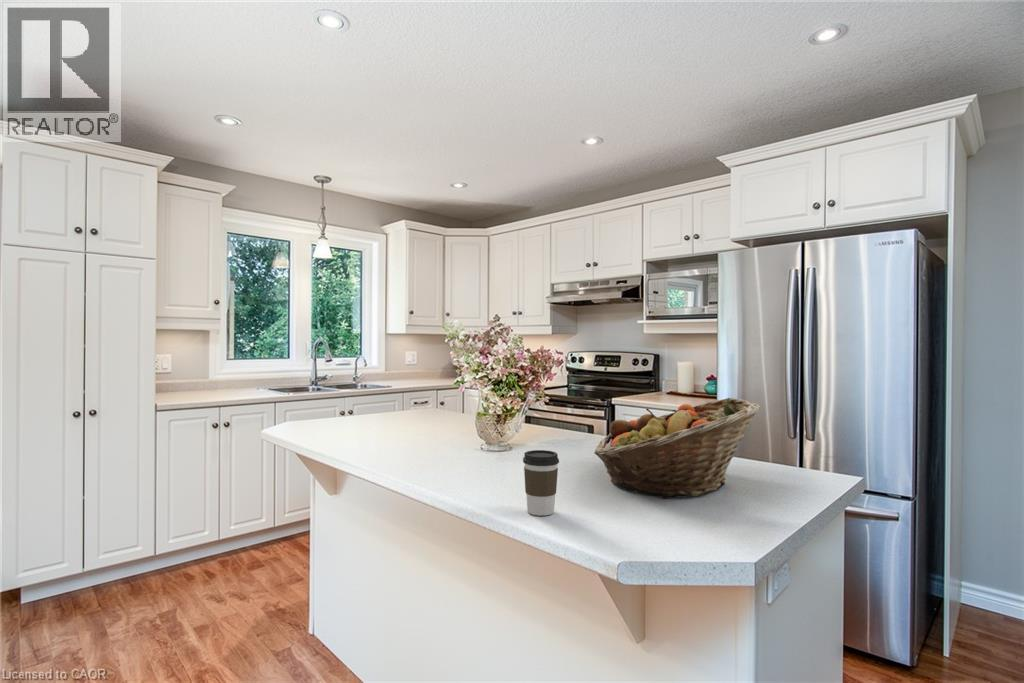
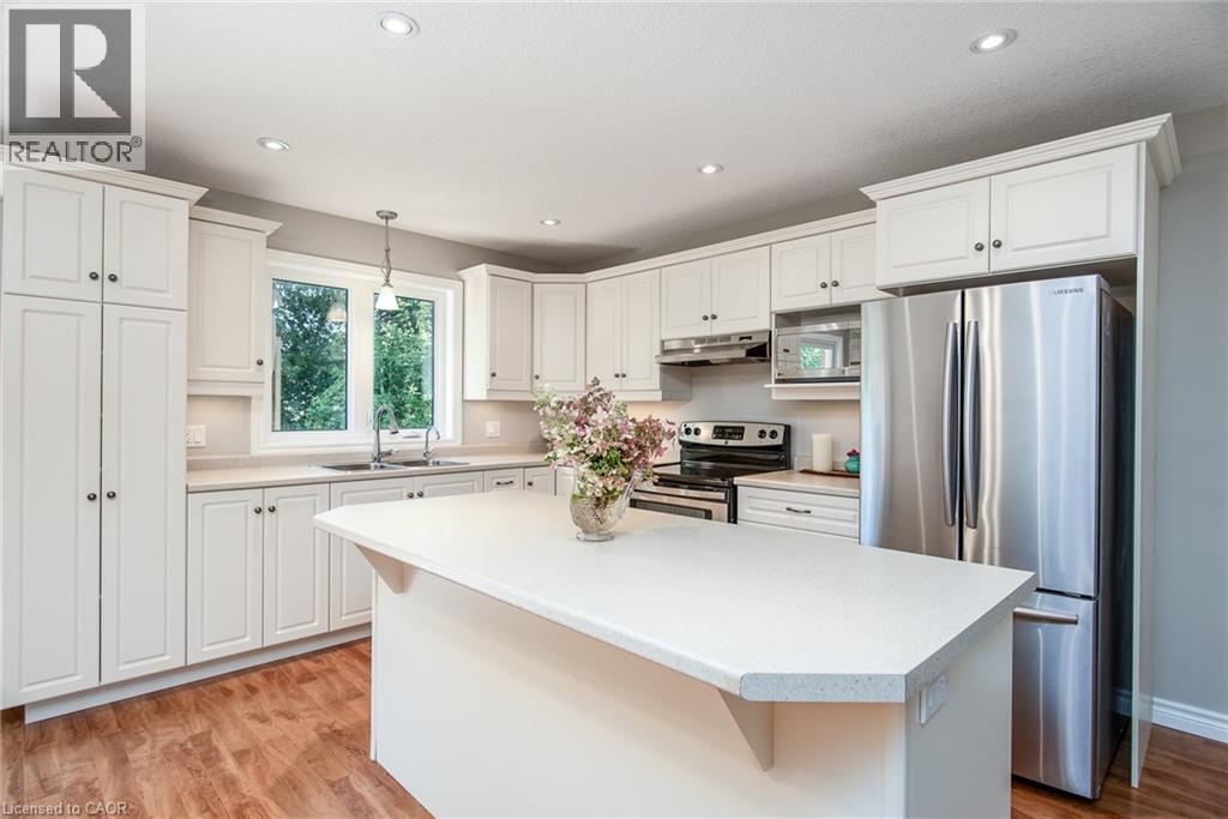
- fruit basket [593,397,762,500]
- coffee cup [522,449,560,517]
